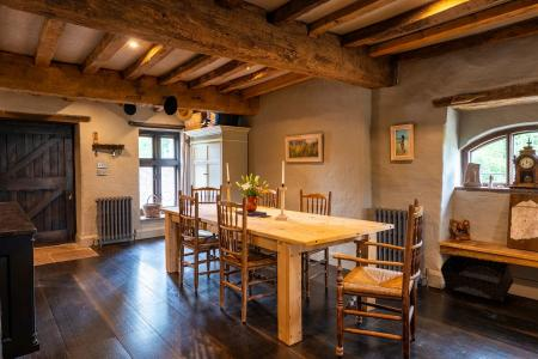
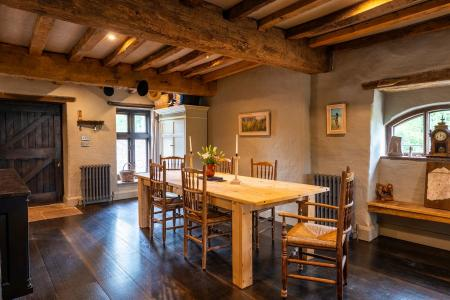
- storage bin [439,254,515,303]
